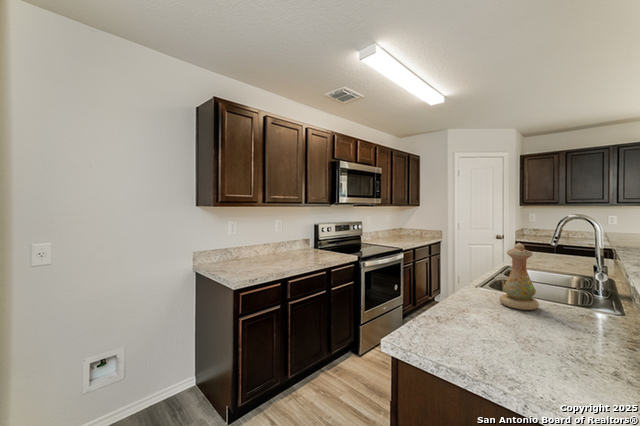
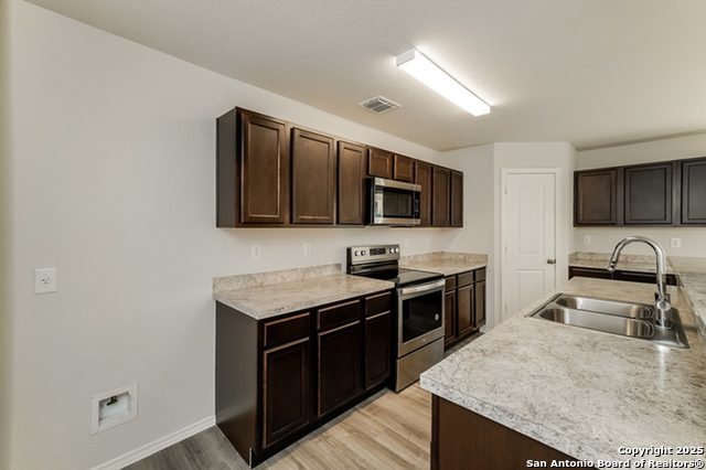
- vase [498,242,540,311]
